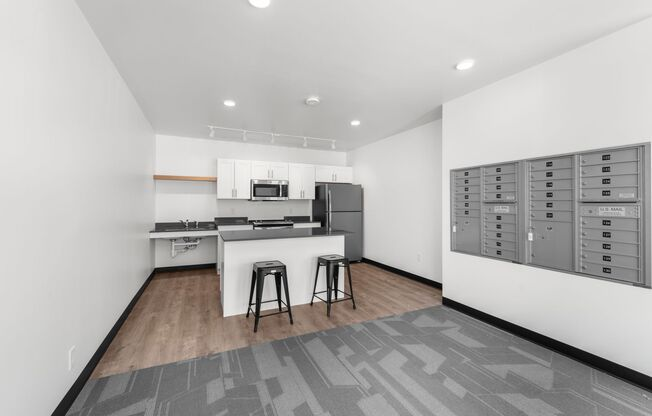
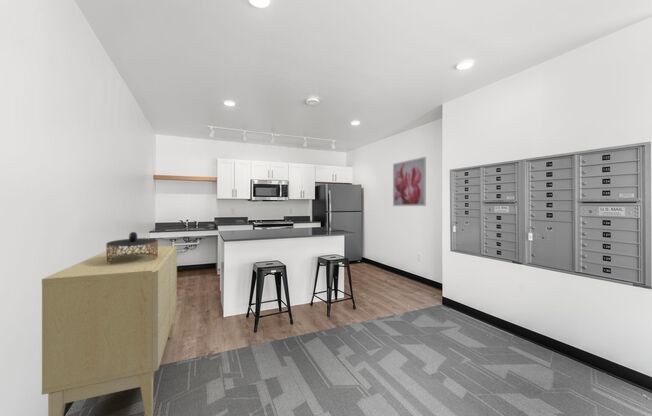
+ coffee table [105,231,159,264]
+ sideboard [41,245,178,416]
+ wall art [392,156,427,207]
